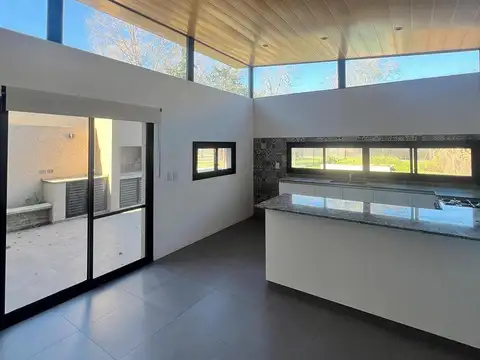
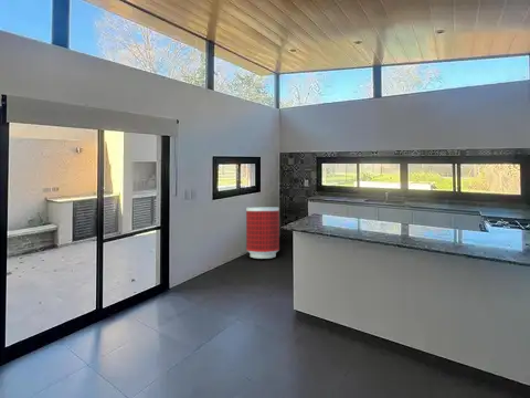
+ trash can [245,207,280,260]
